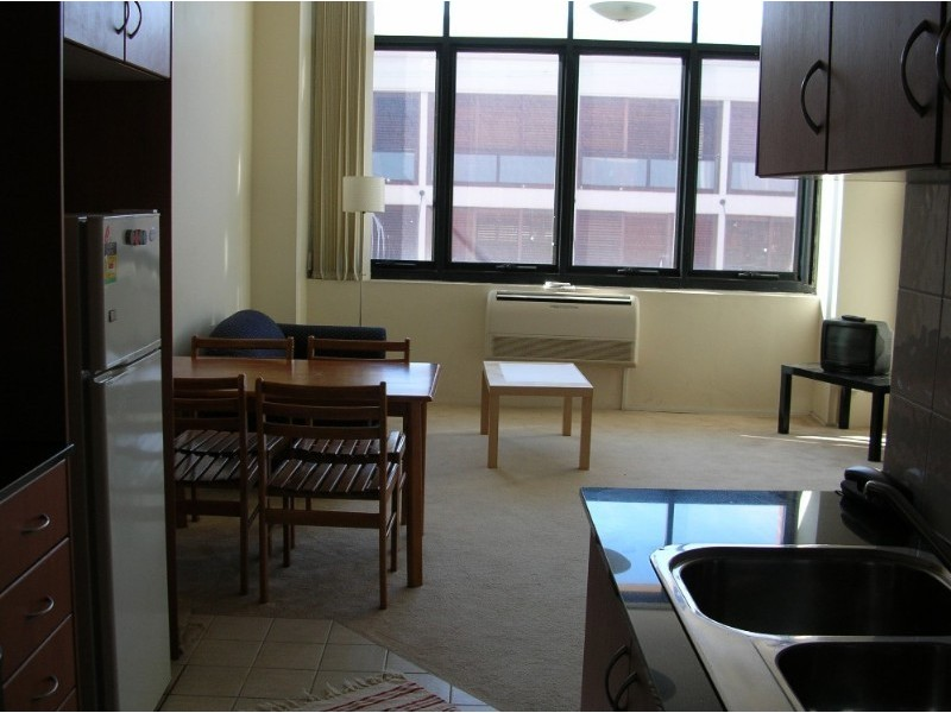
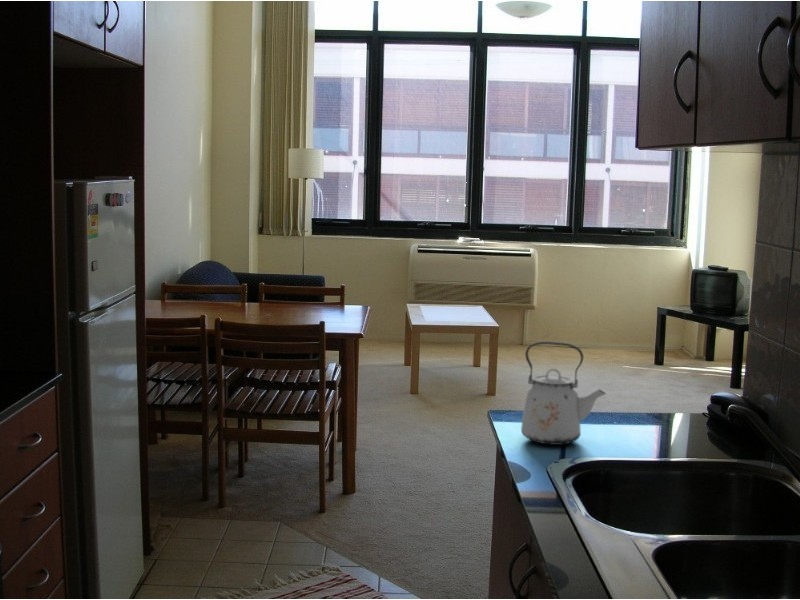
+ kettle [520,340,607,446]
